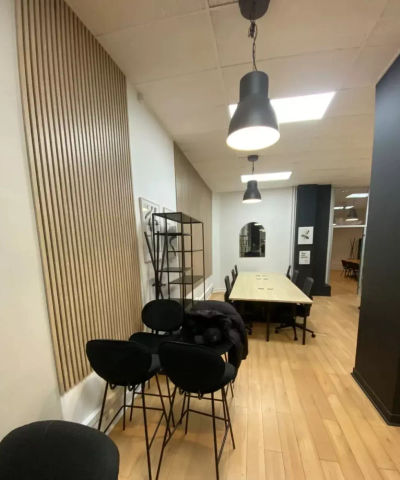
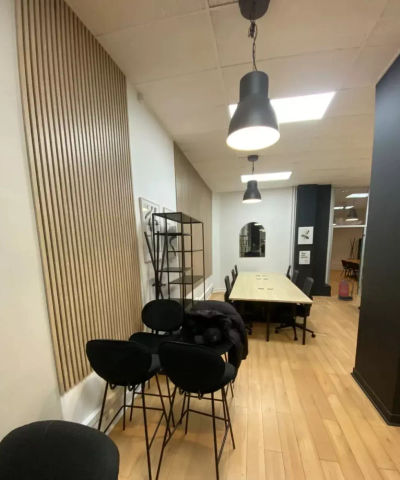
+ fire extinguisher [337,277,355,302]
